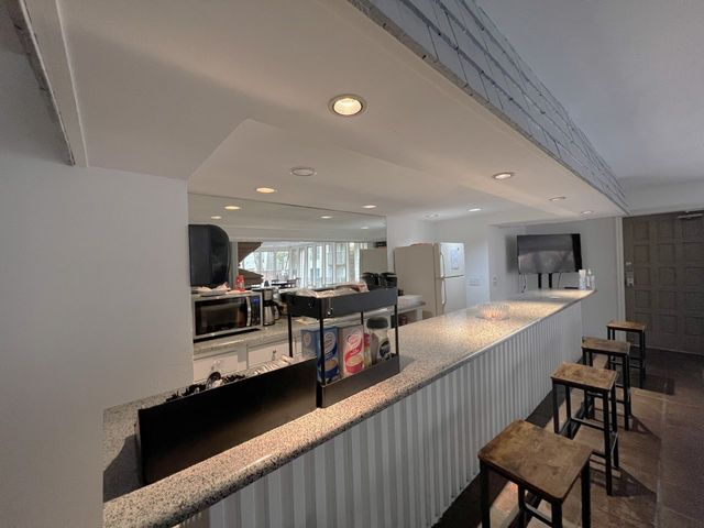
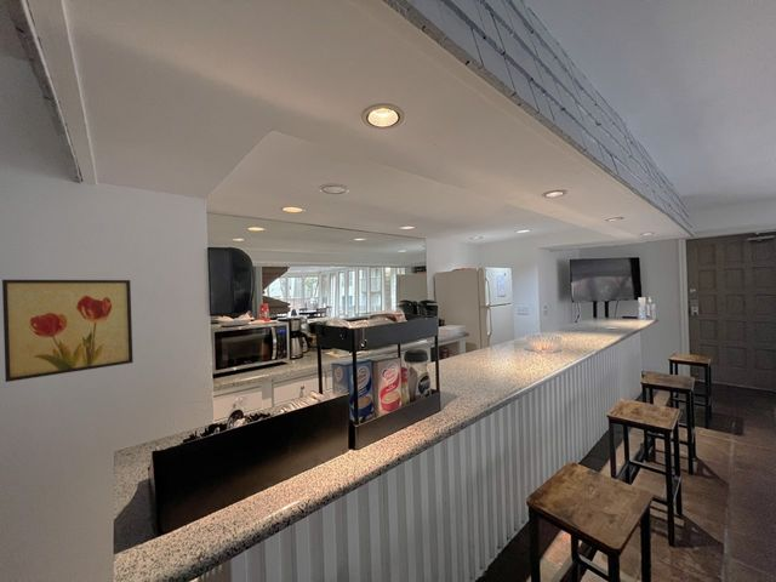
+ wall art [1,279,135,383]
